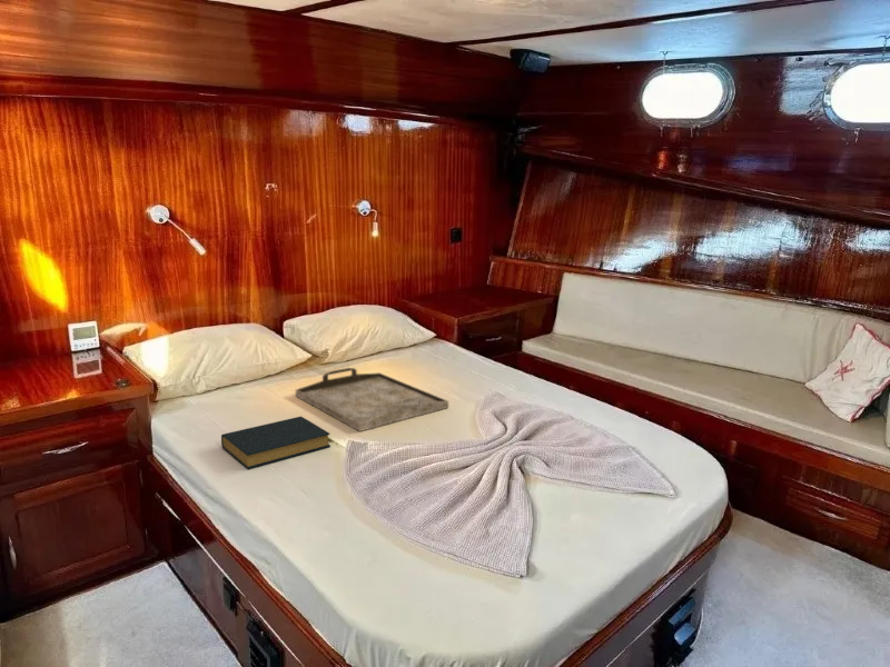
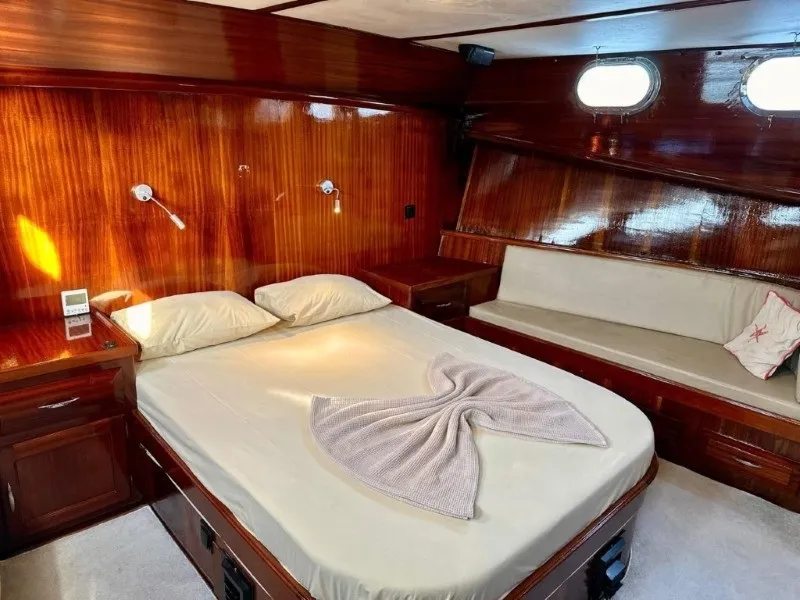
- hardback book [220,416,332,470]
- serving tray [295,367,449,432]
